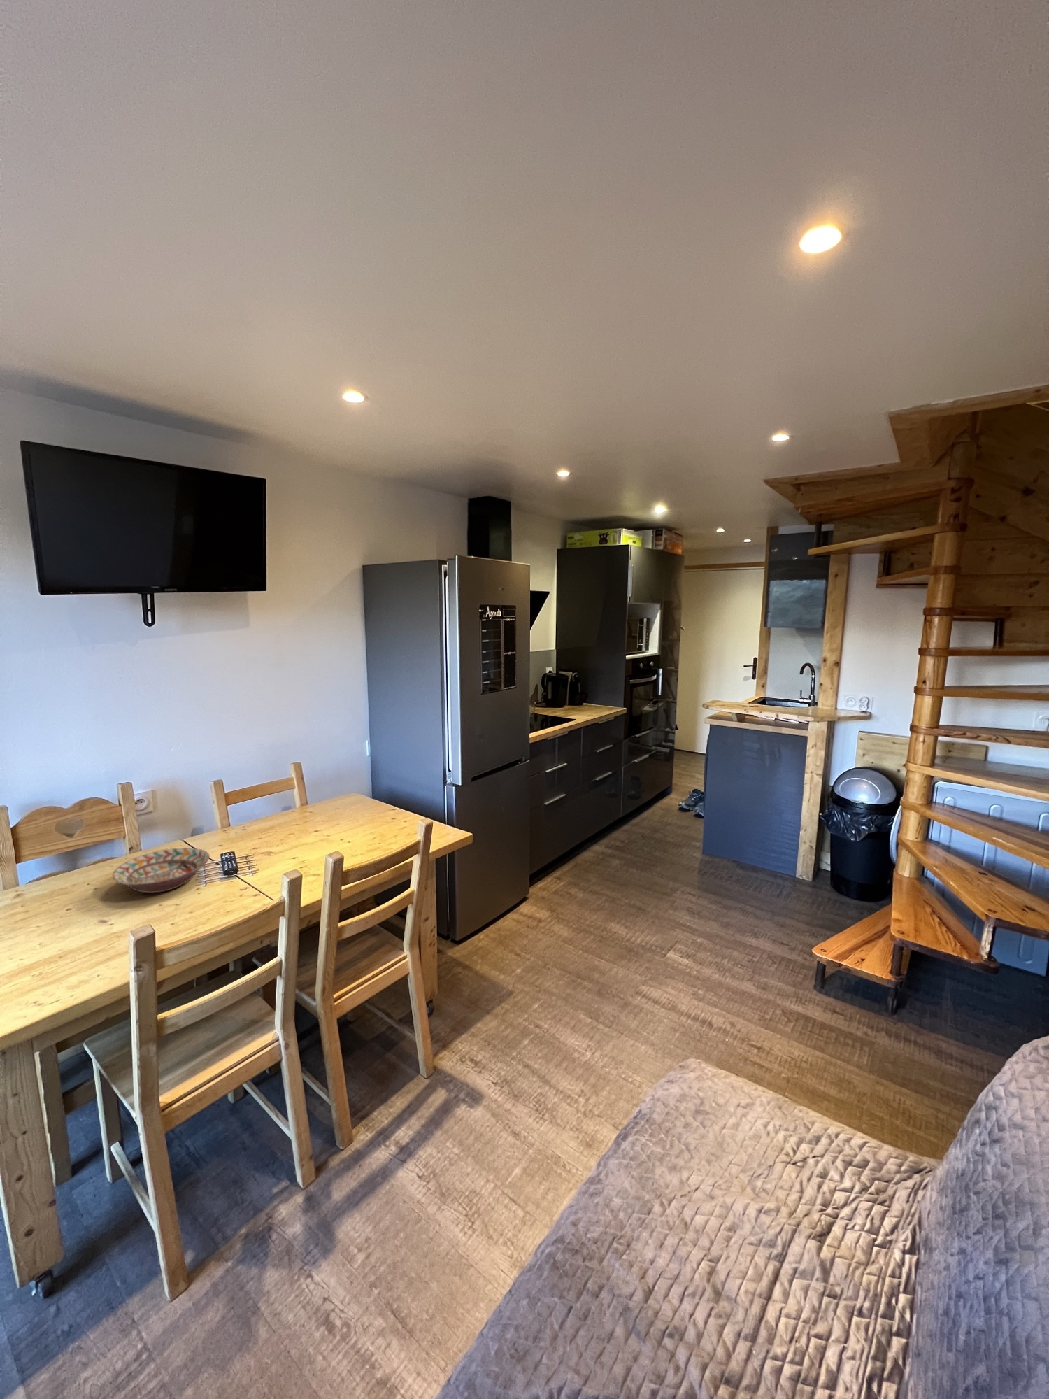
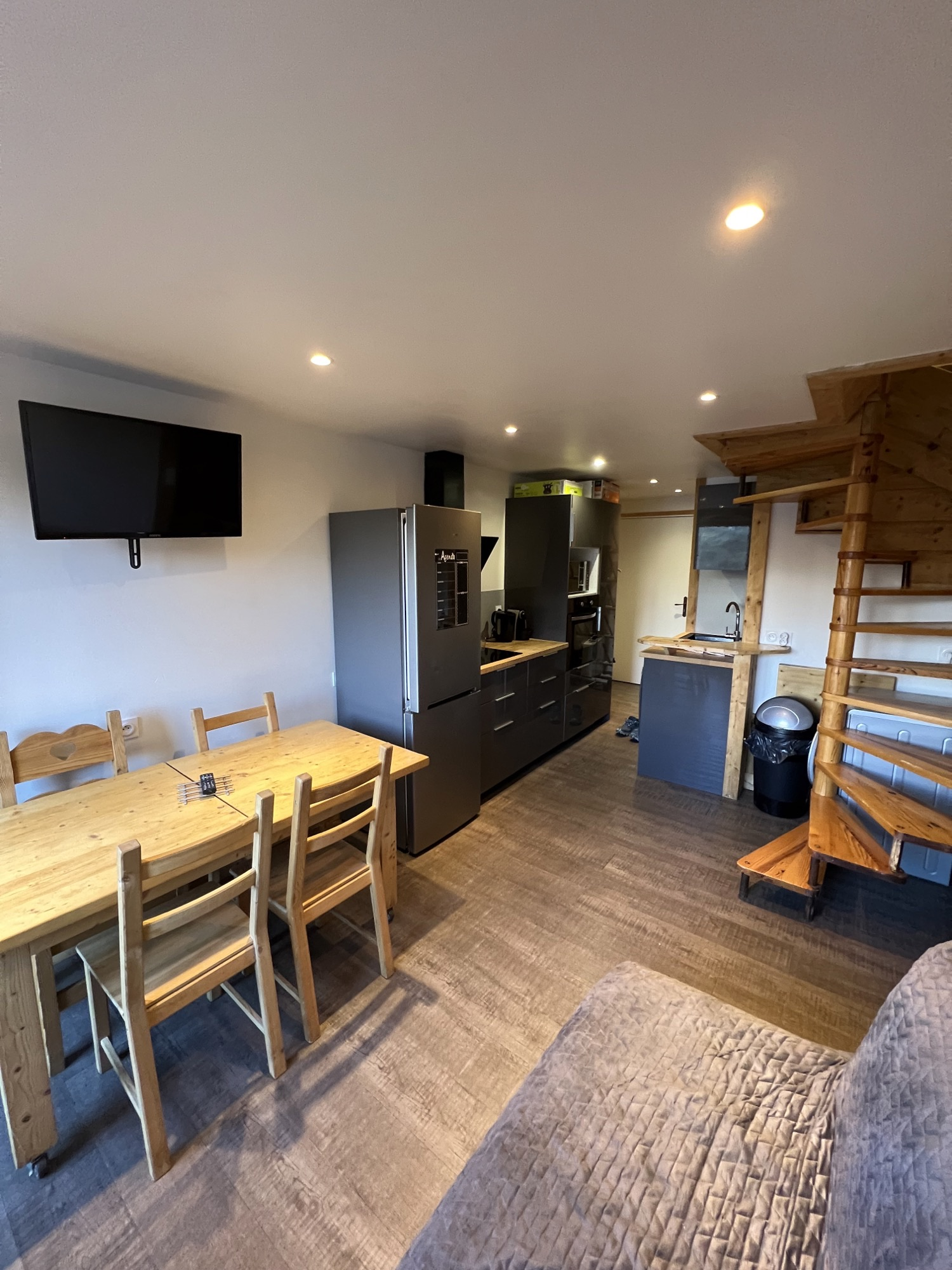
- decorative bowl [112,847,210,894]
